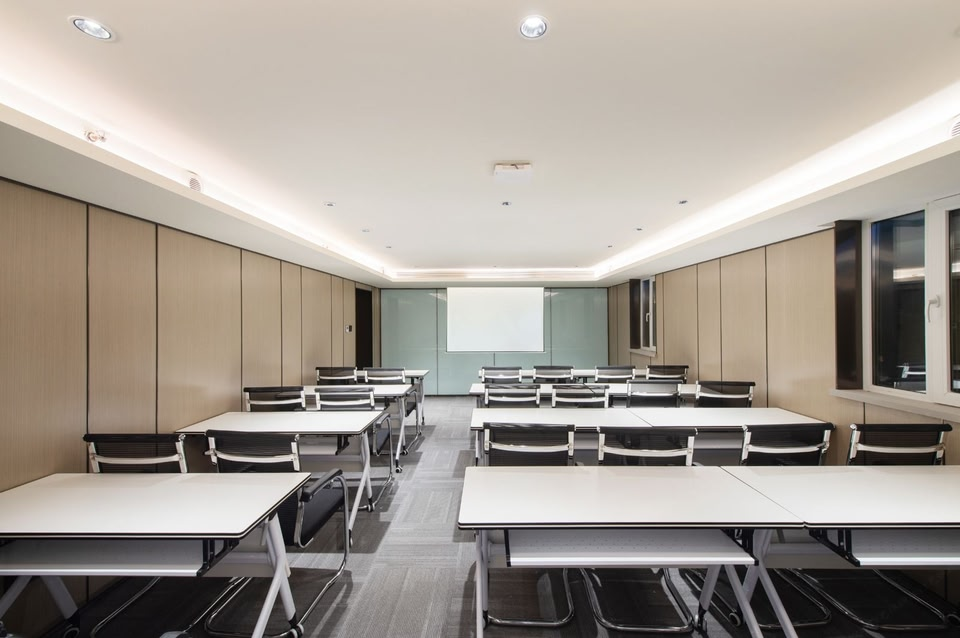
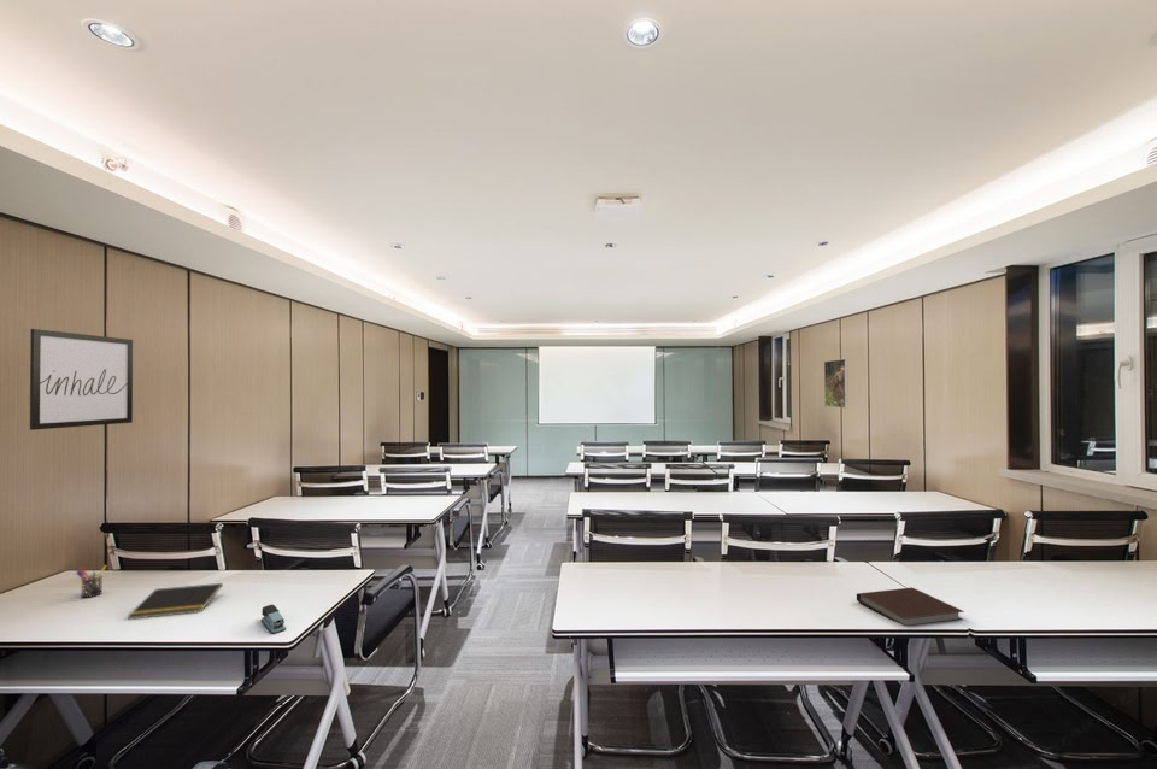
+ notebook [856,587,965,627]
+ stapler [259,604,287,635]
+ pen holder [75,564,107,599]
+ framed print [823,358,850,409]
+ wall art [29,328,134,432]
+ notepad [127,582,224,621]
